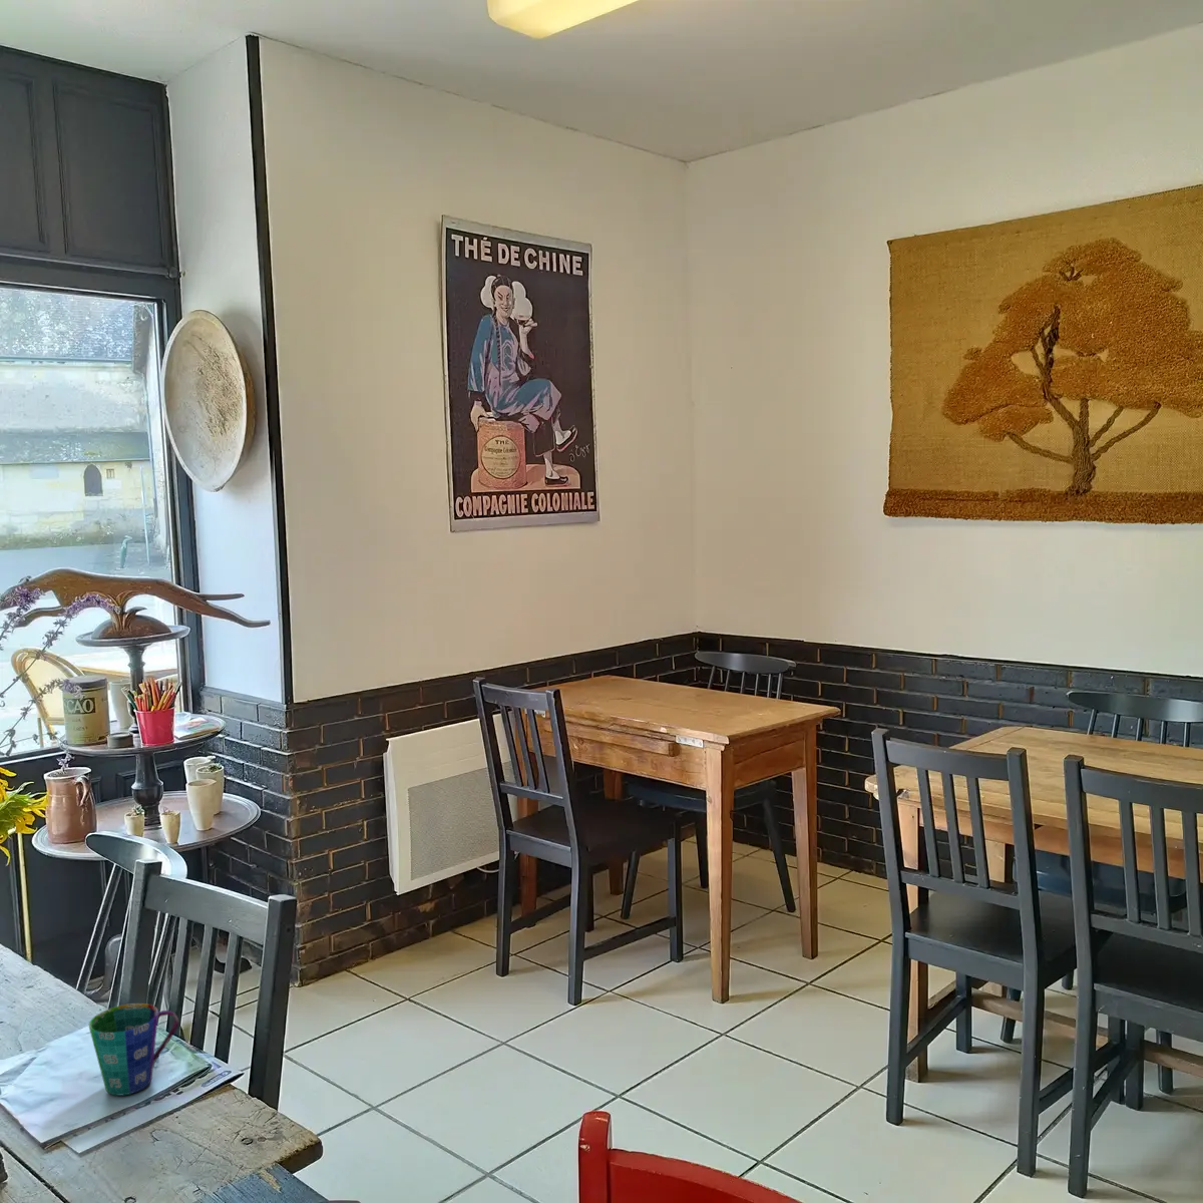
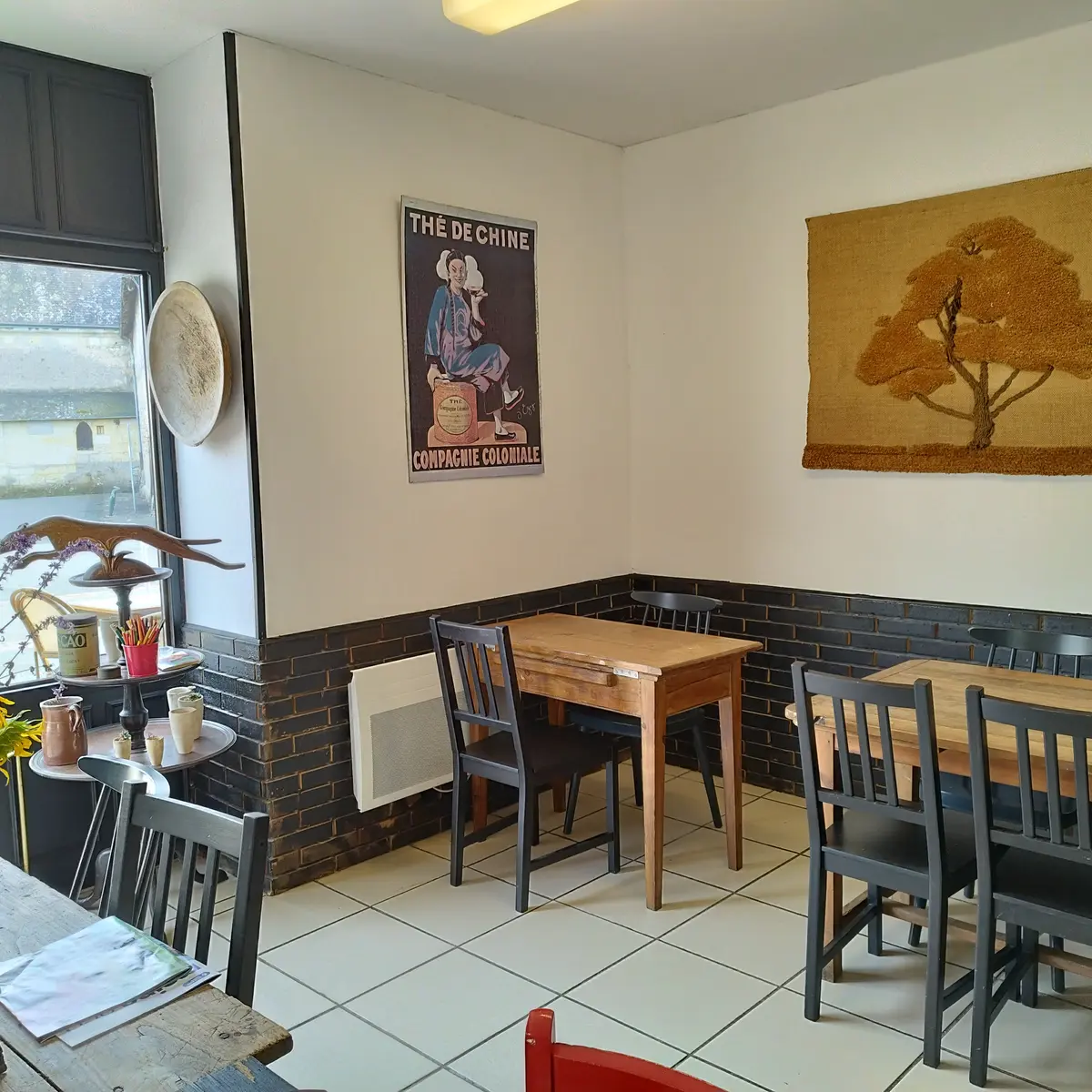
- cup [87,1003,180,1097]
